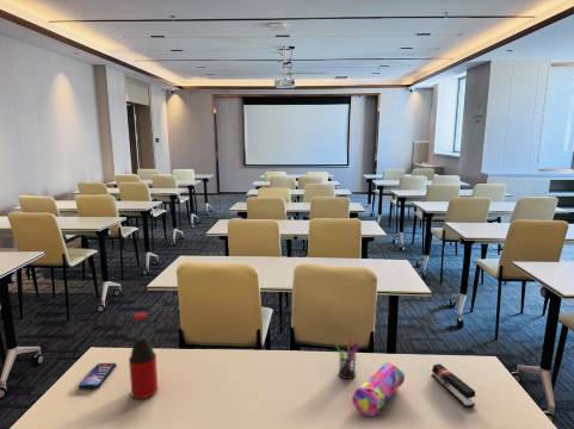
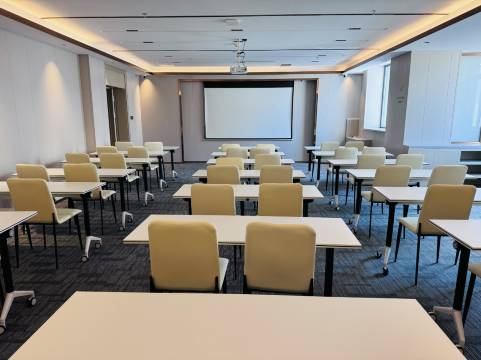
- smartphone [78,362,117,390]
- pen holder [334,337,360,380]
- stapler [431,363,476,409]
- bottle [128,311,159,399]
- pencil case [352,361,406,417]
